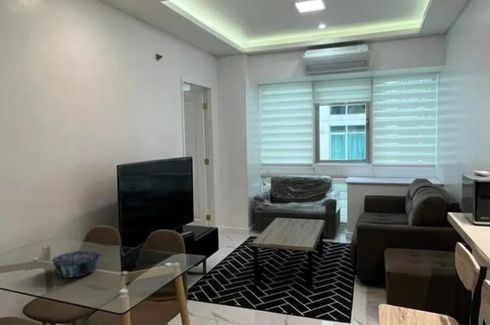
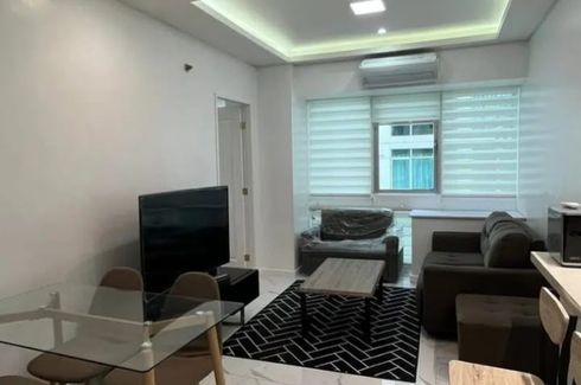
- decorative bowl [51,250,102,279]
